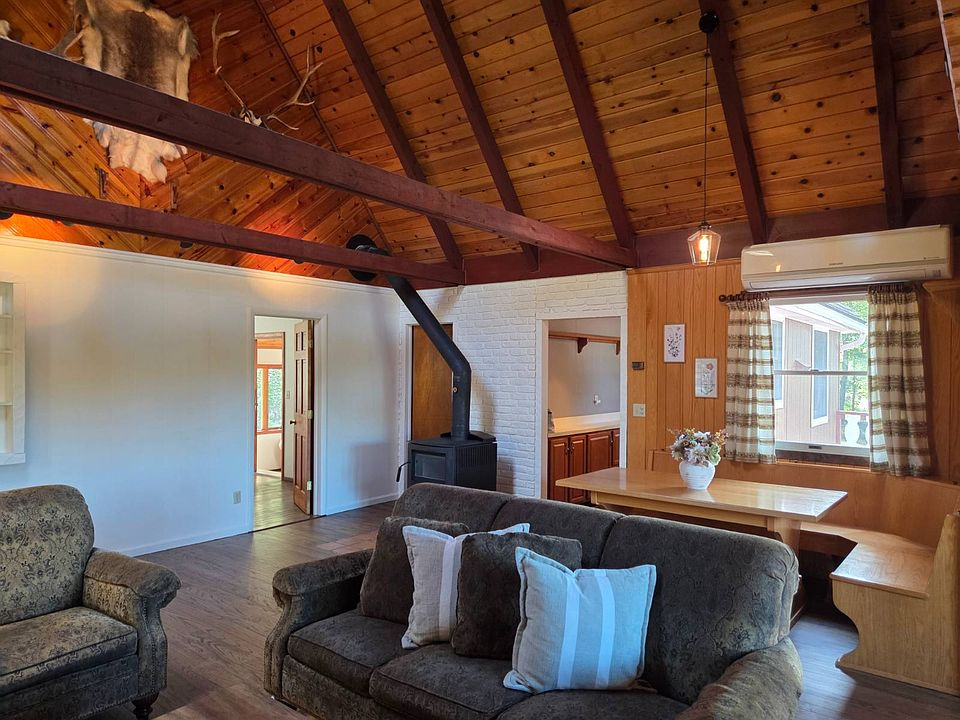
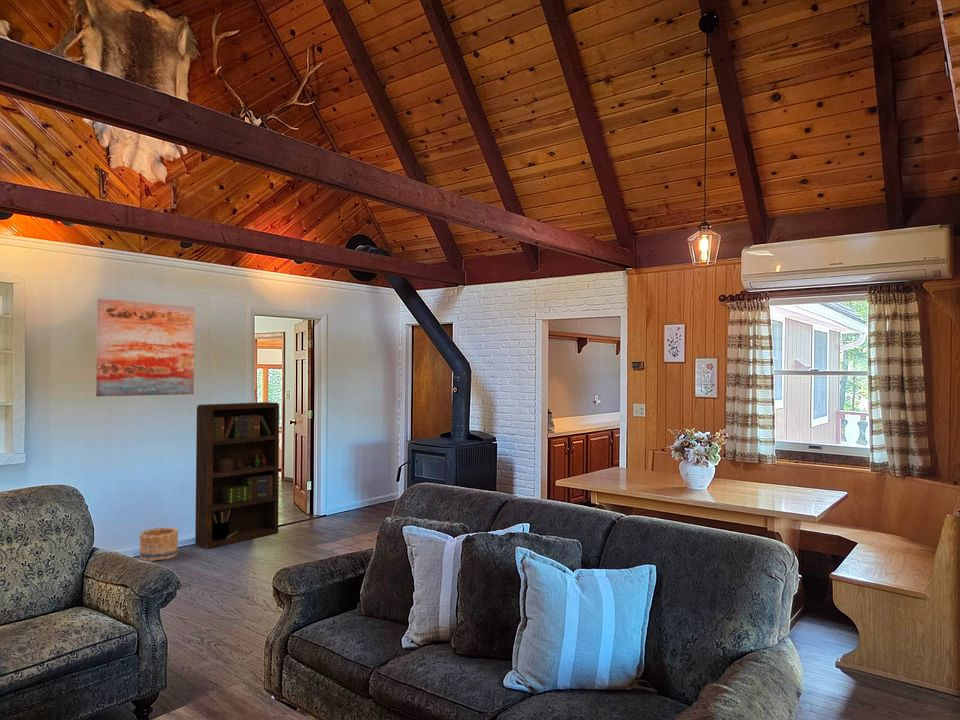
+ wall art [95,298,195,397]
+ bookcase [194,401,280,550]
+ basket [138,527,180,562]
